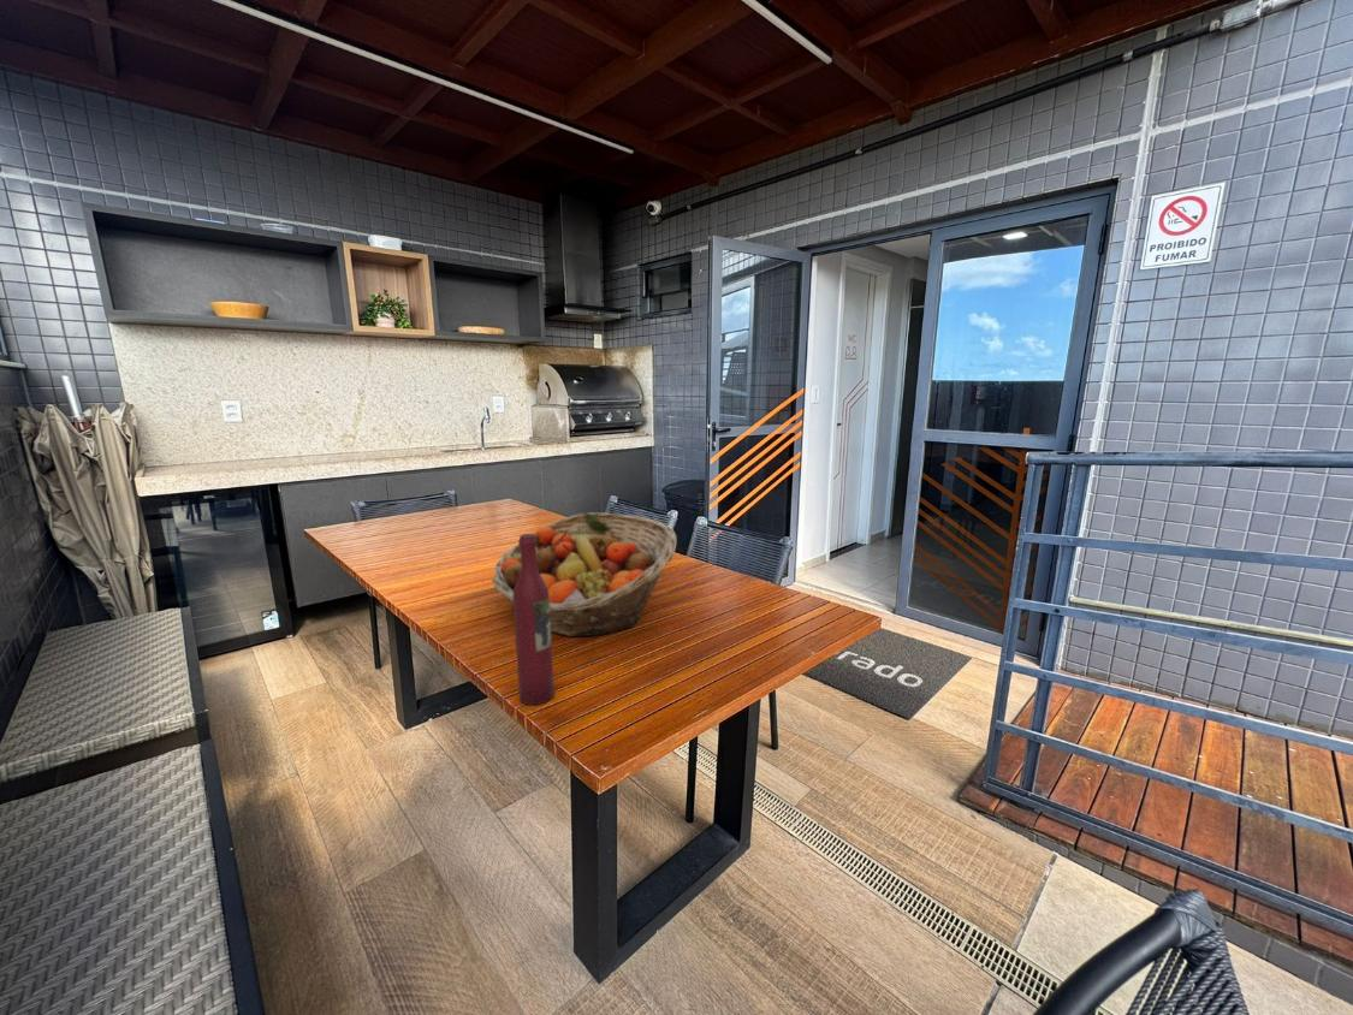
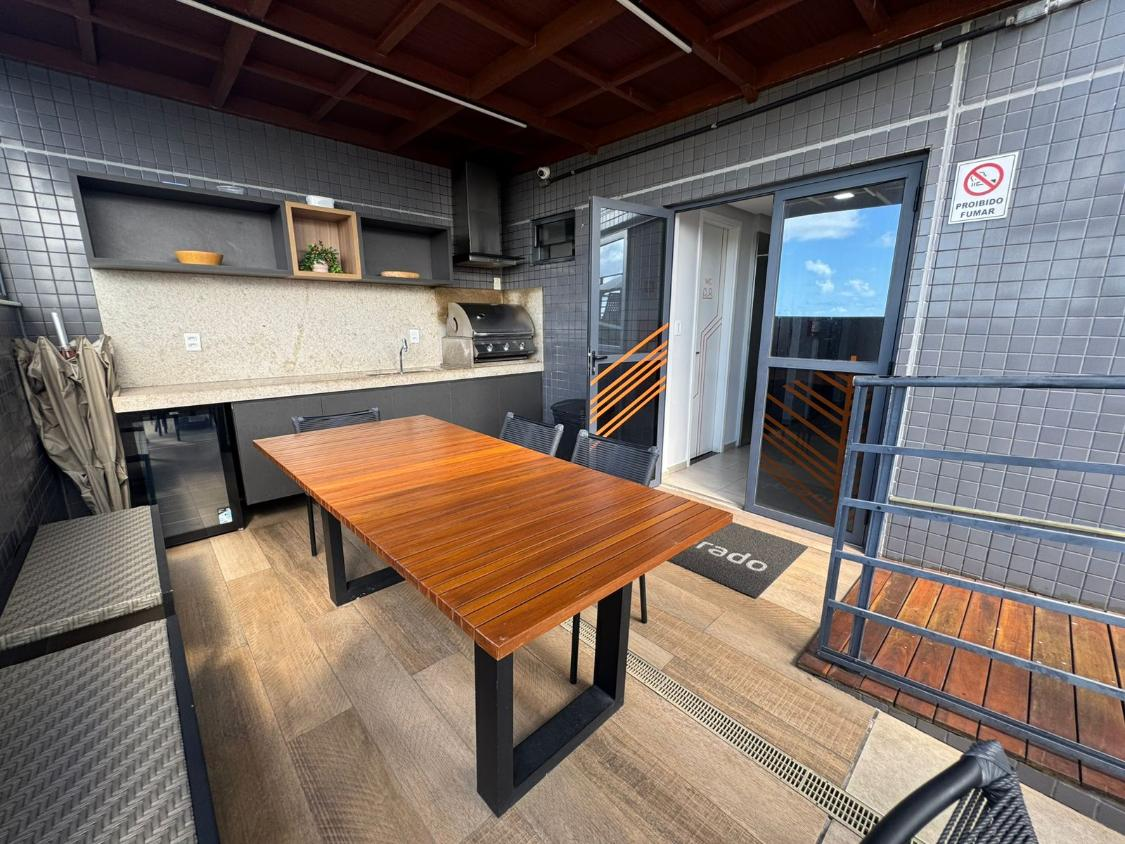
- fruit basket [491,511,678,637]
- wine bottle [512,533,556,706]
